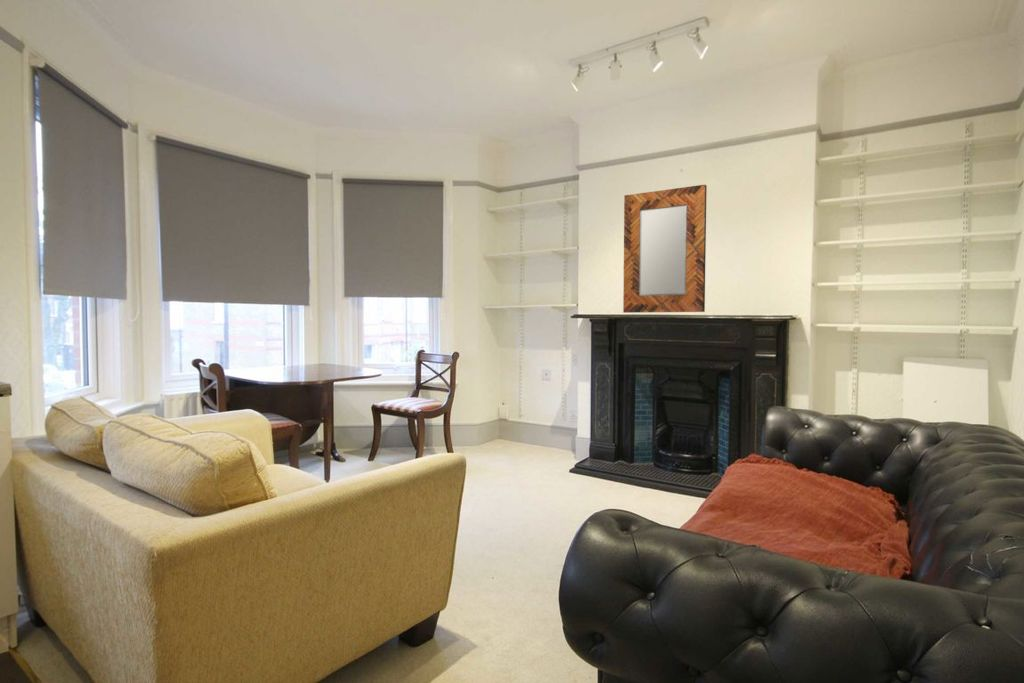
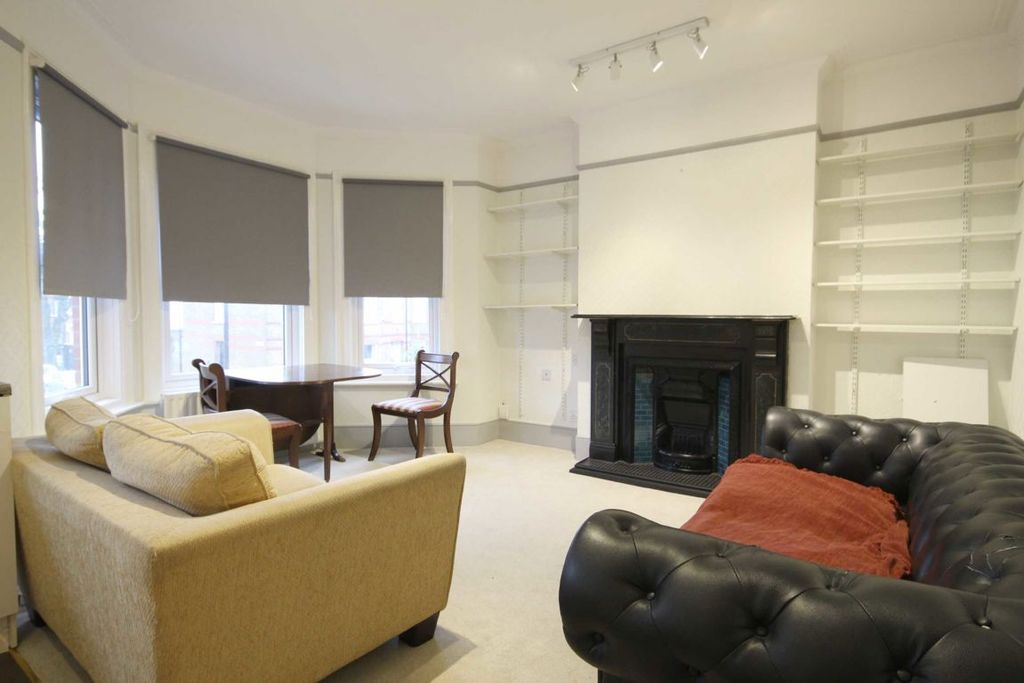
- home mirror [622,184,708,314]
